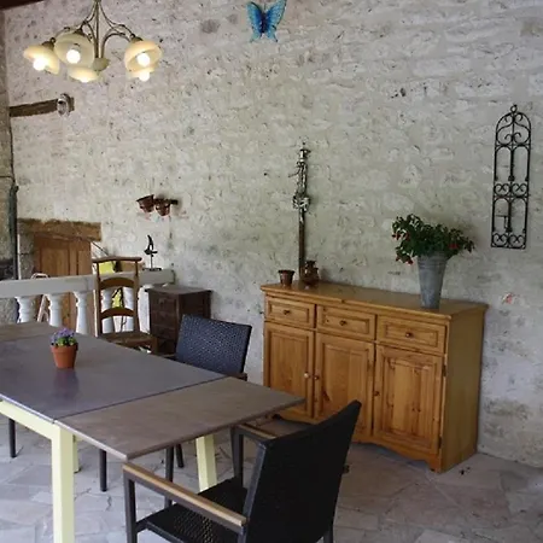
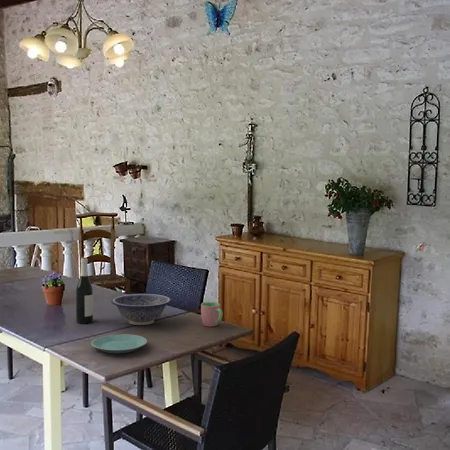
+ plate [90,333,148,354]
+ decorative bowl [110,293,172,326]
+ wine bottle [75,256,94,324]
+ cup [200,301,224,328]
